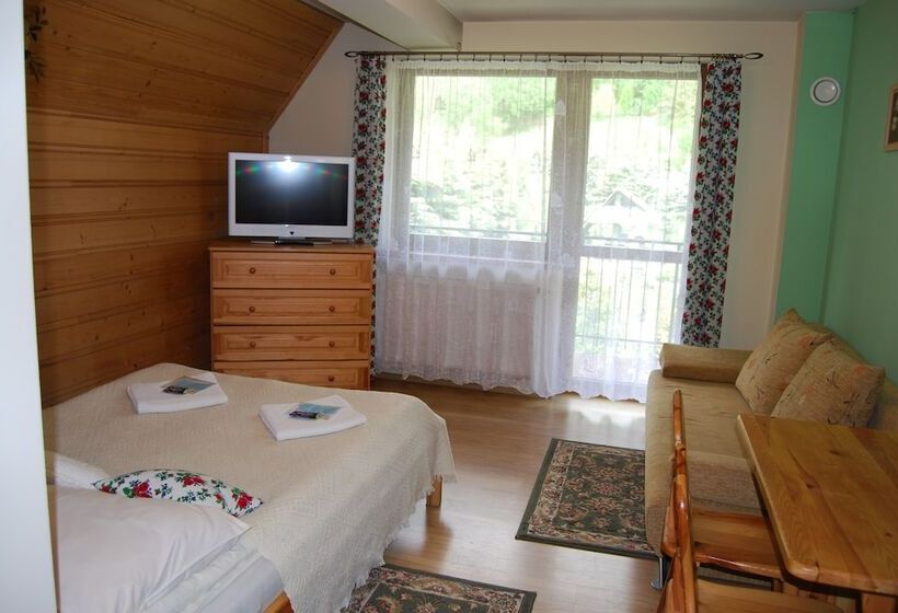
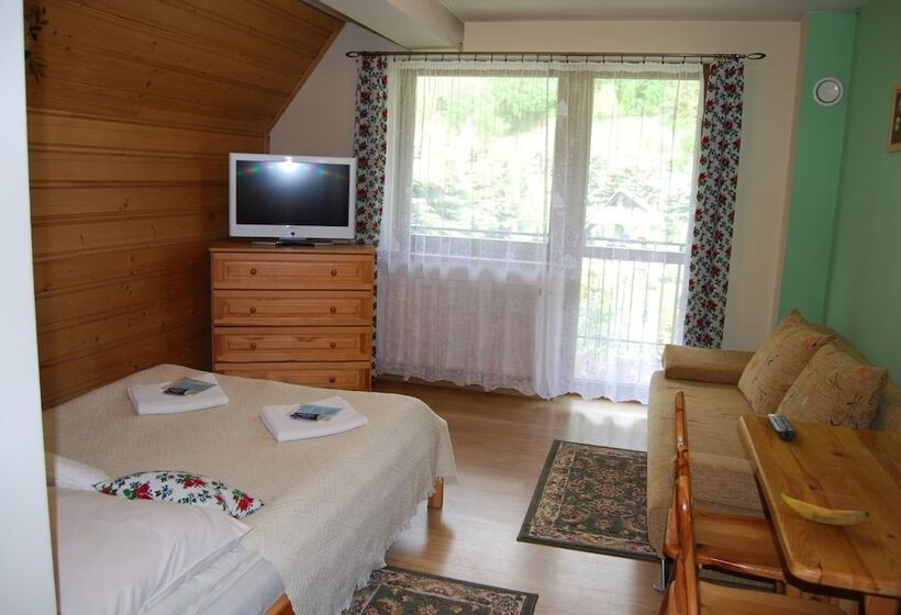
+ remote control [767,413,797,440]
+ banana [777,491,870,526]
